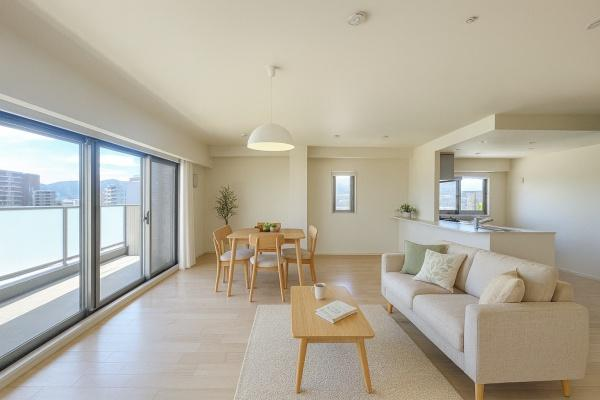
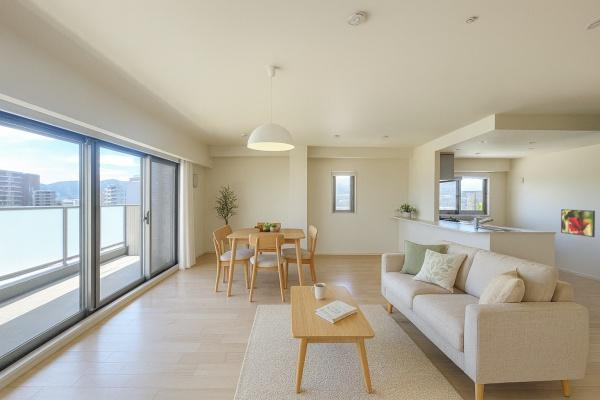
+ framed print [560,208,596,238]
